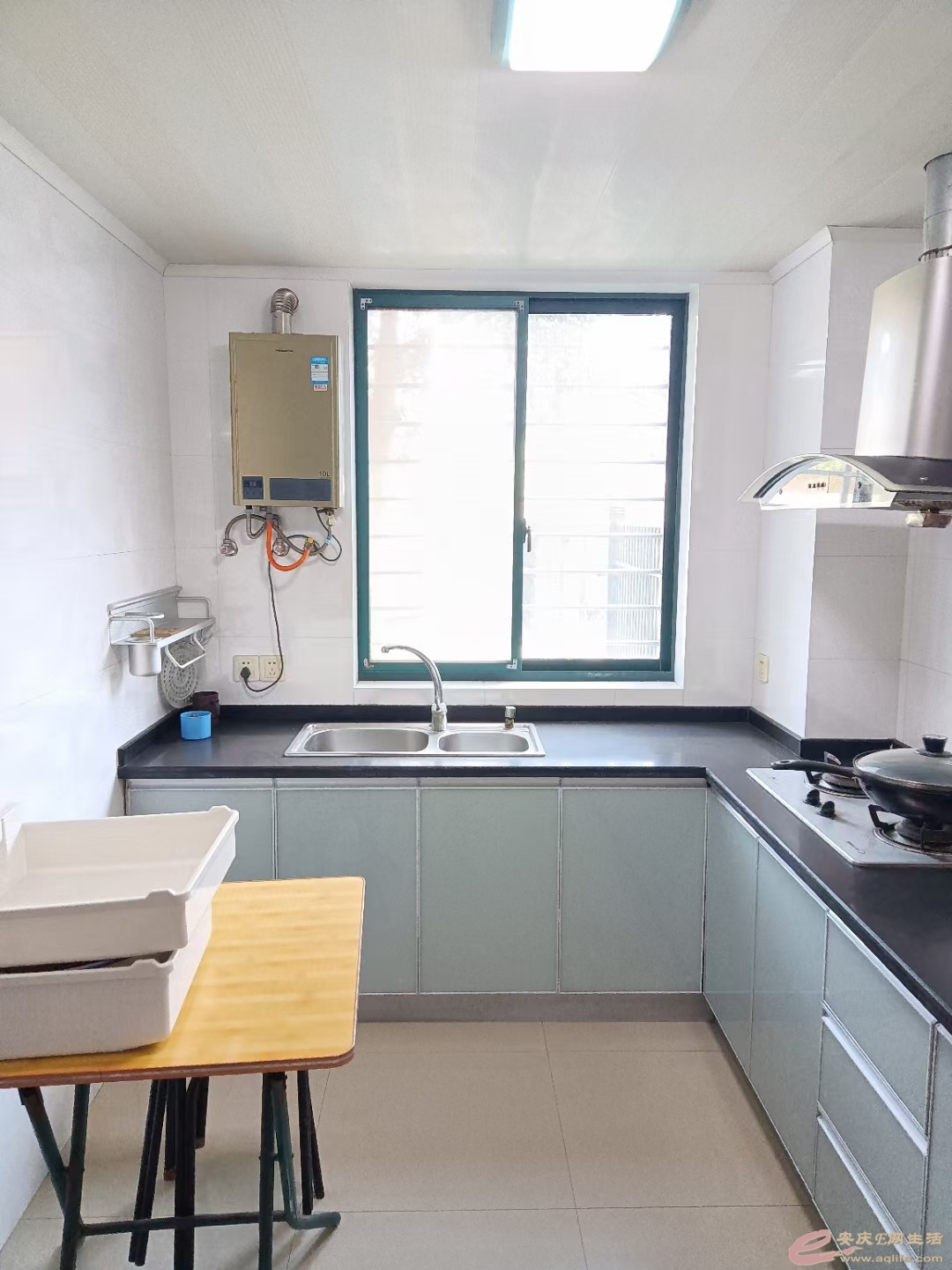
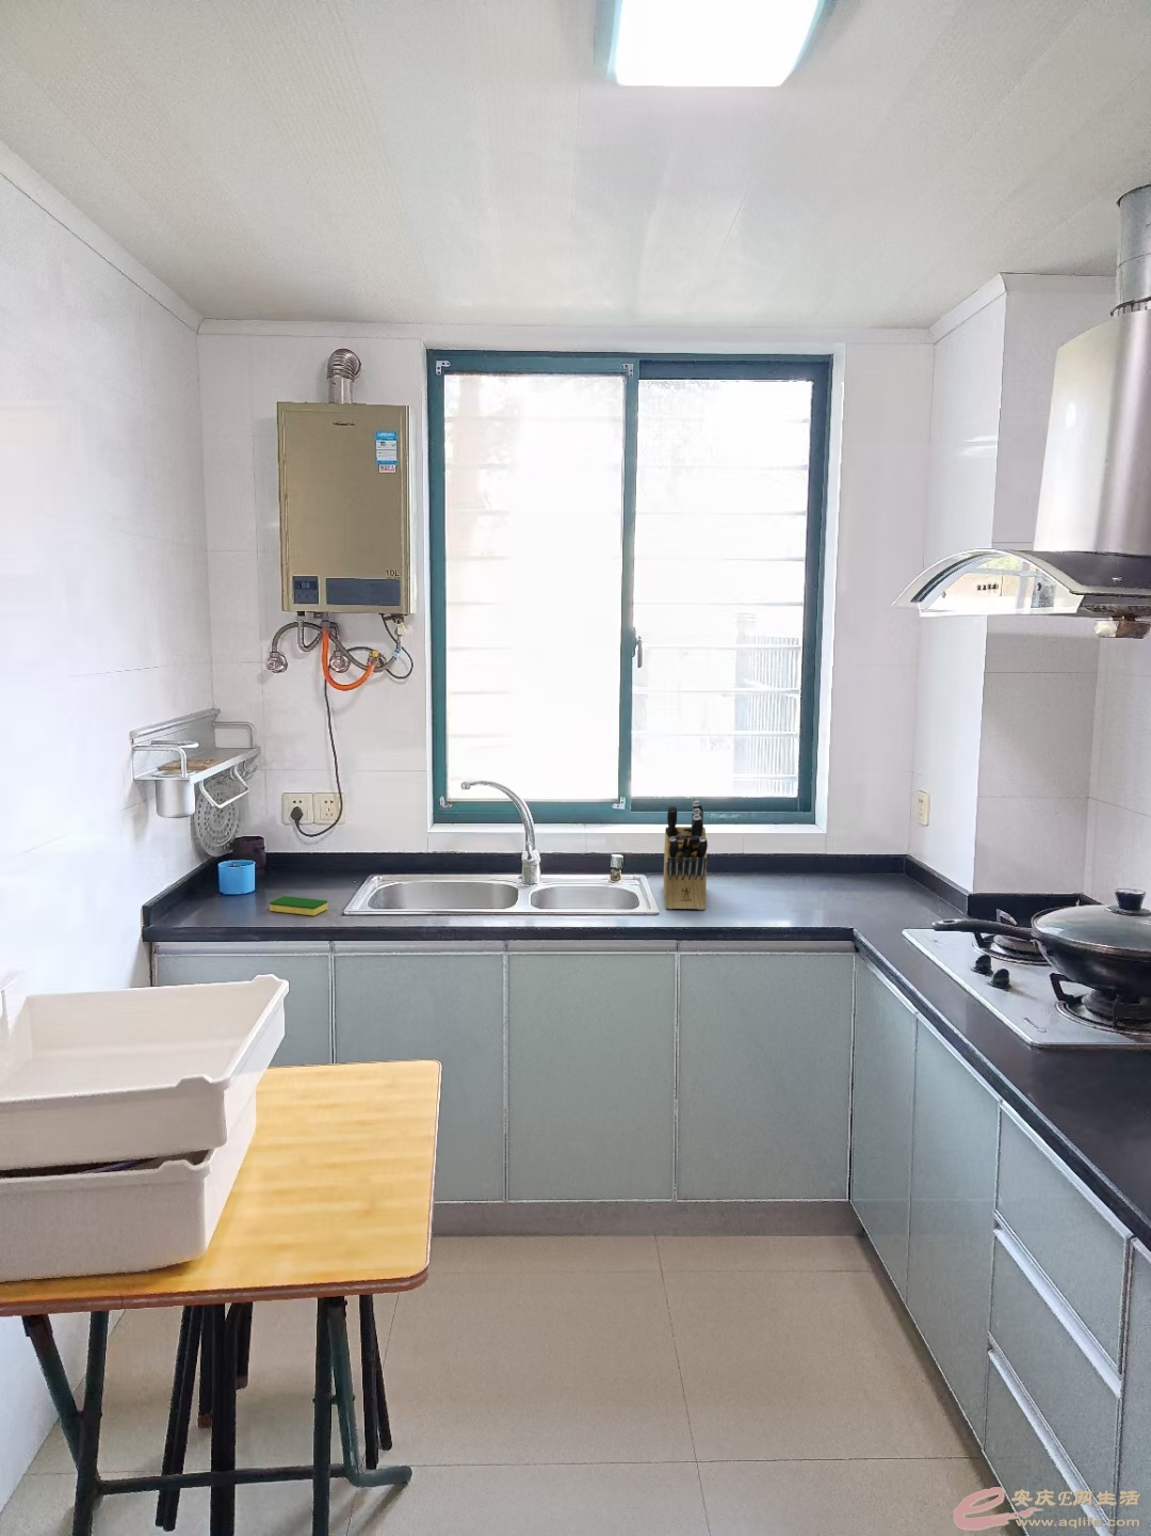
+ knife block [663,799,708,911]
+ dish sponge [268,895,329,917]
